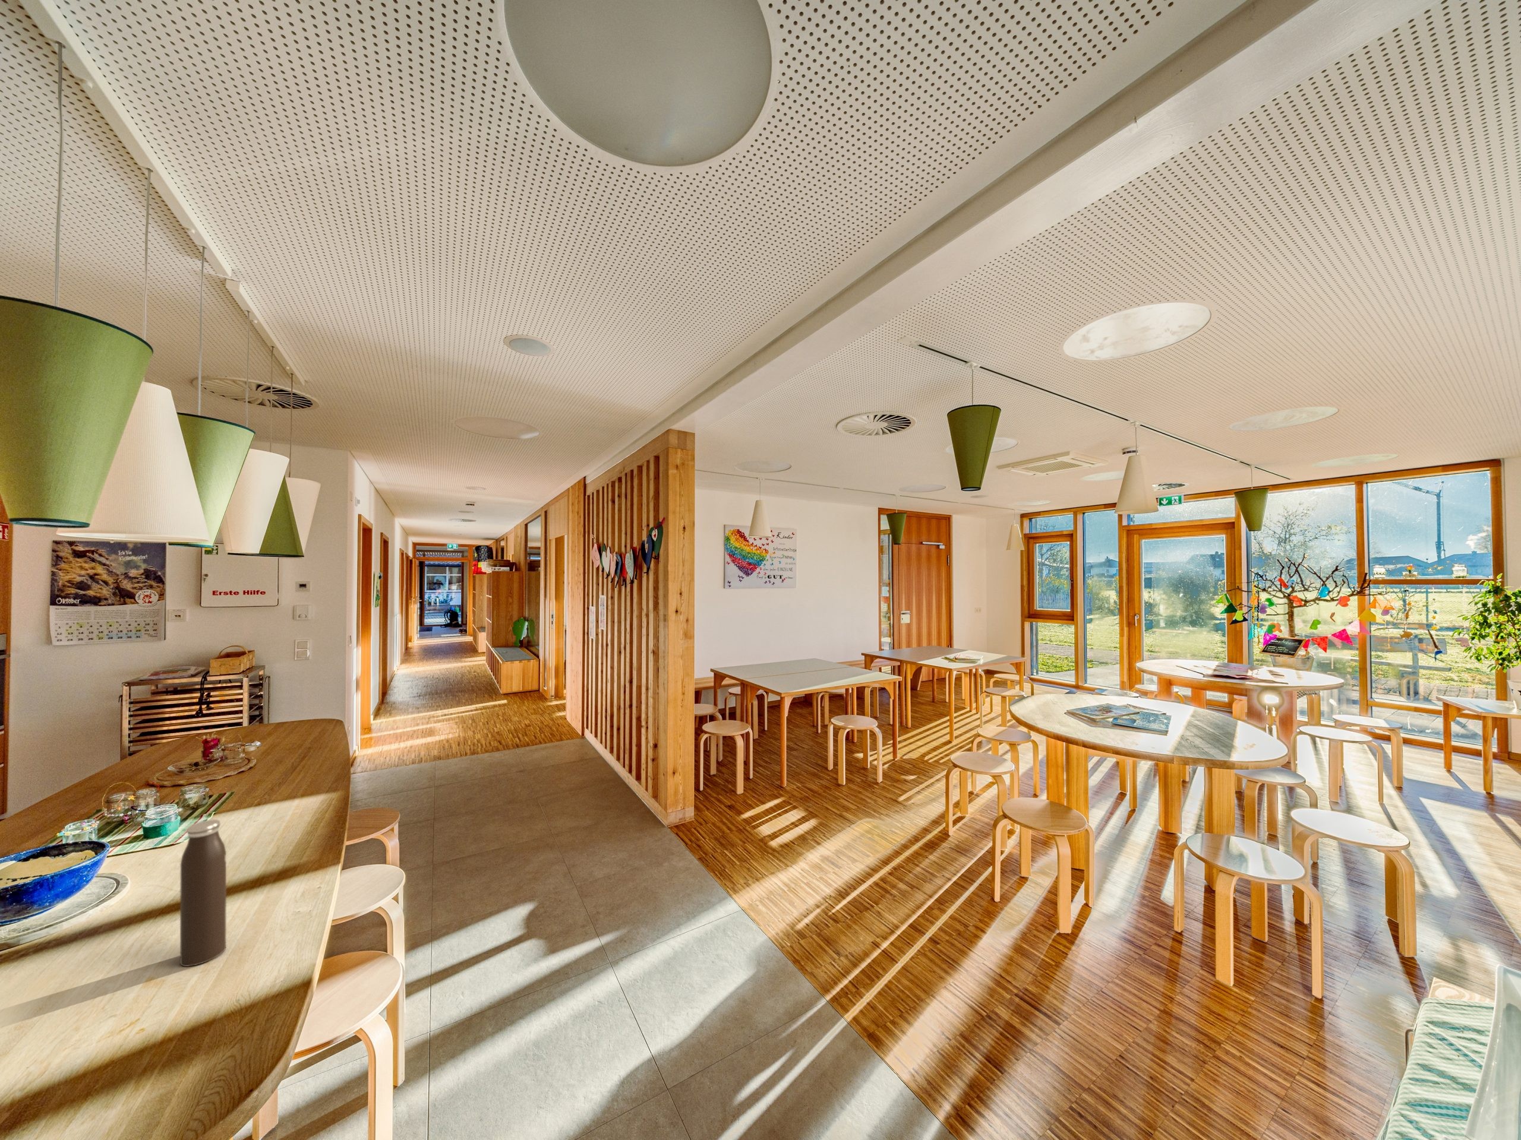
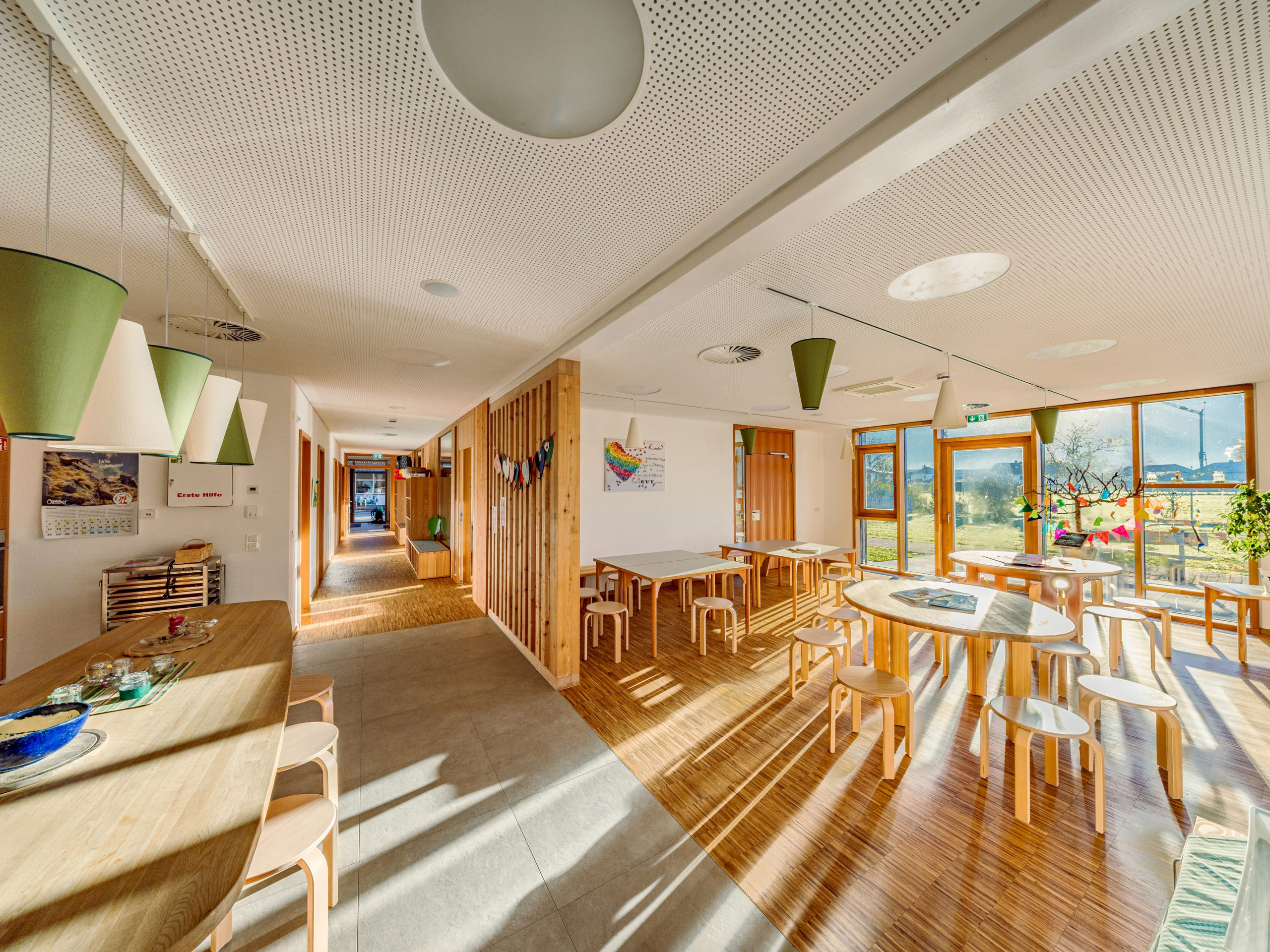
- water bottle [180,819,228,968]
